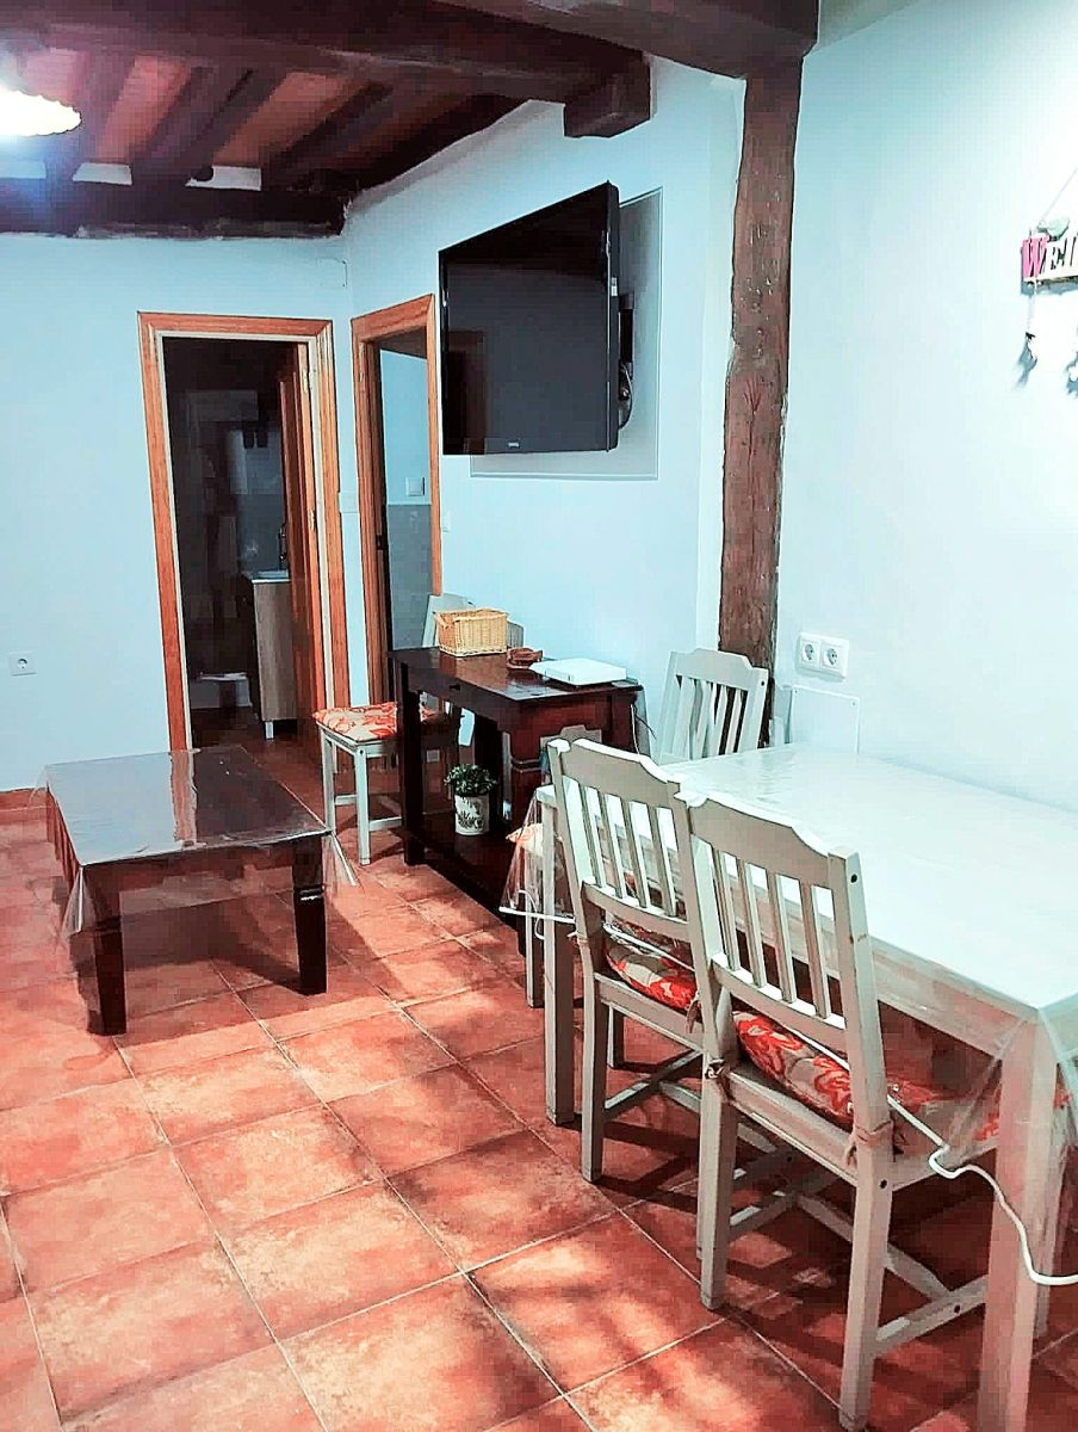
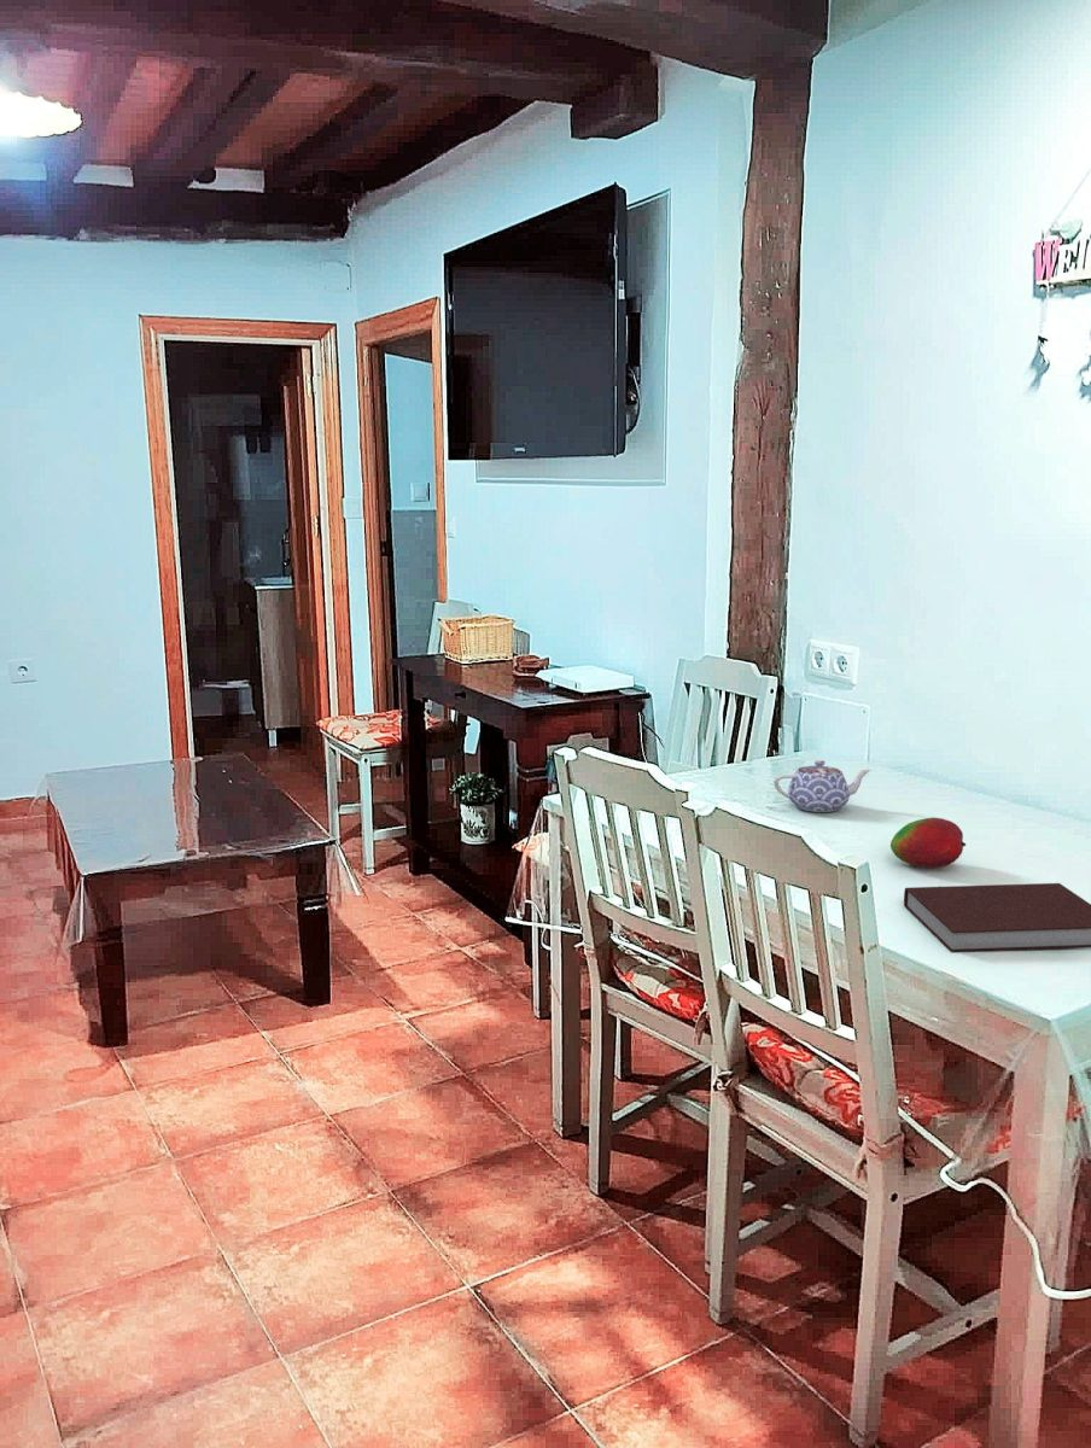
+ teapot [772,759,871,813]
+ fruit [889,817,967,869]
+ notebook [903,882,1091,953]
